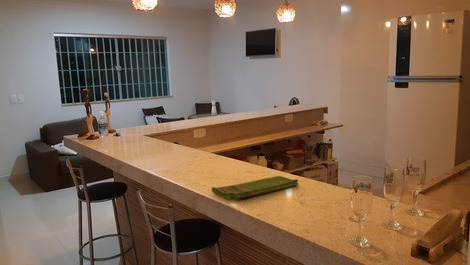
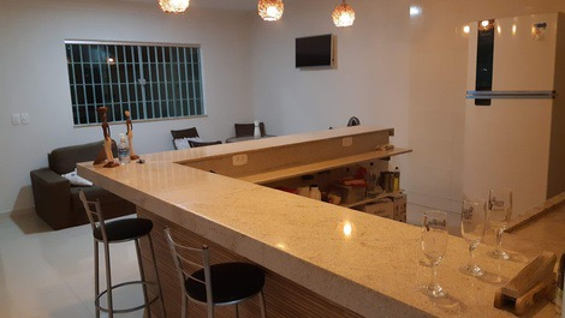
- dish towel [210,175,299,202]
